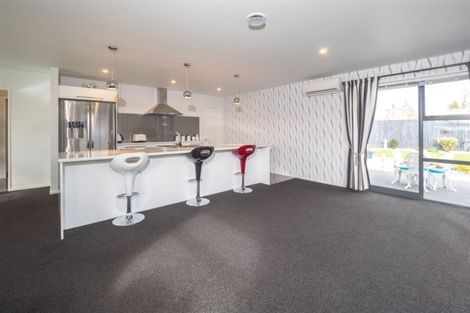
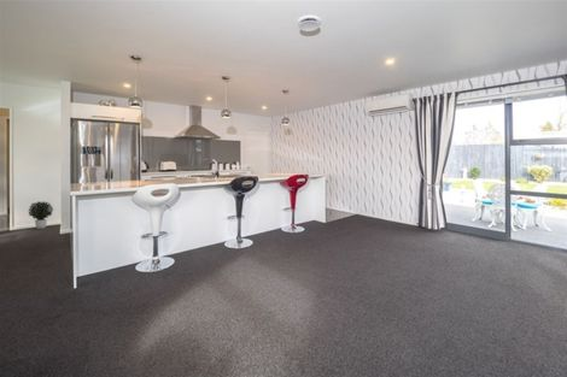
+ potted plant [28,200,54,230]
